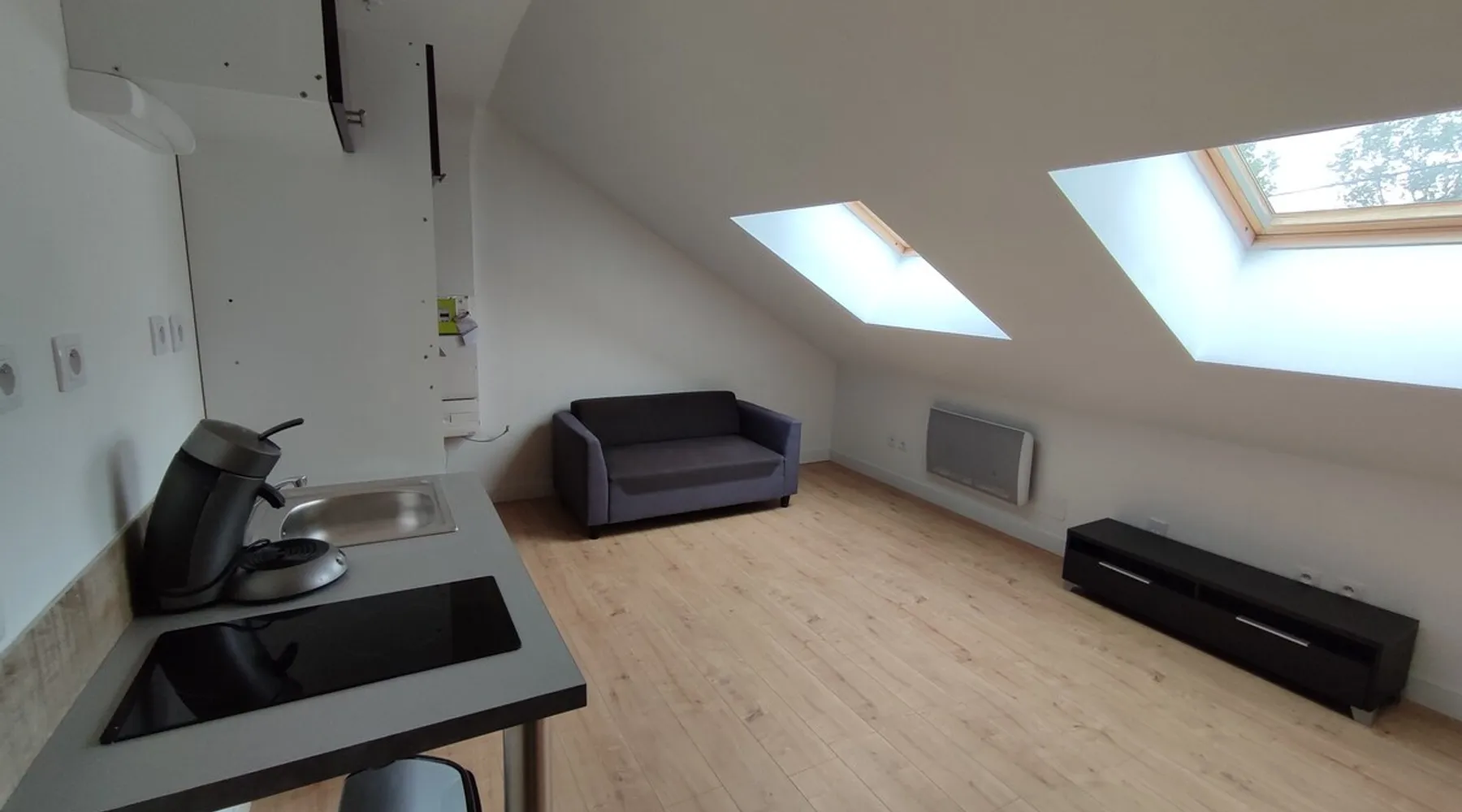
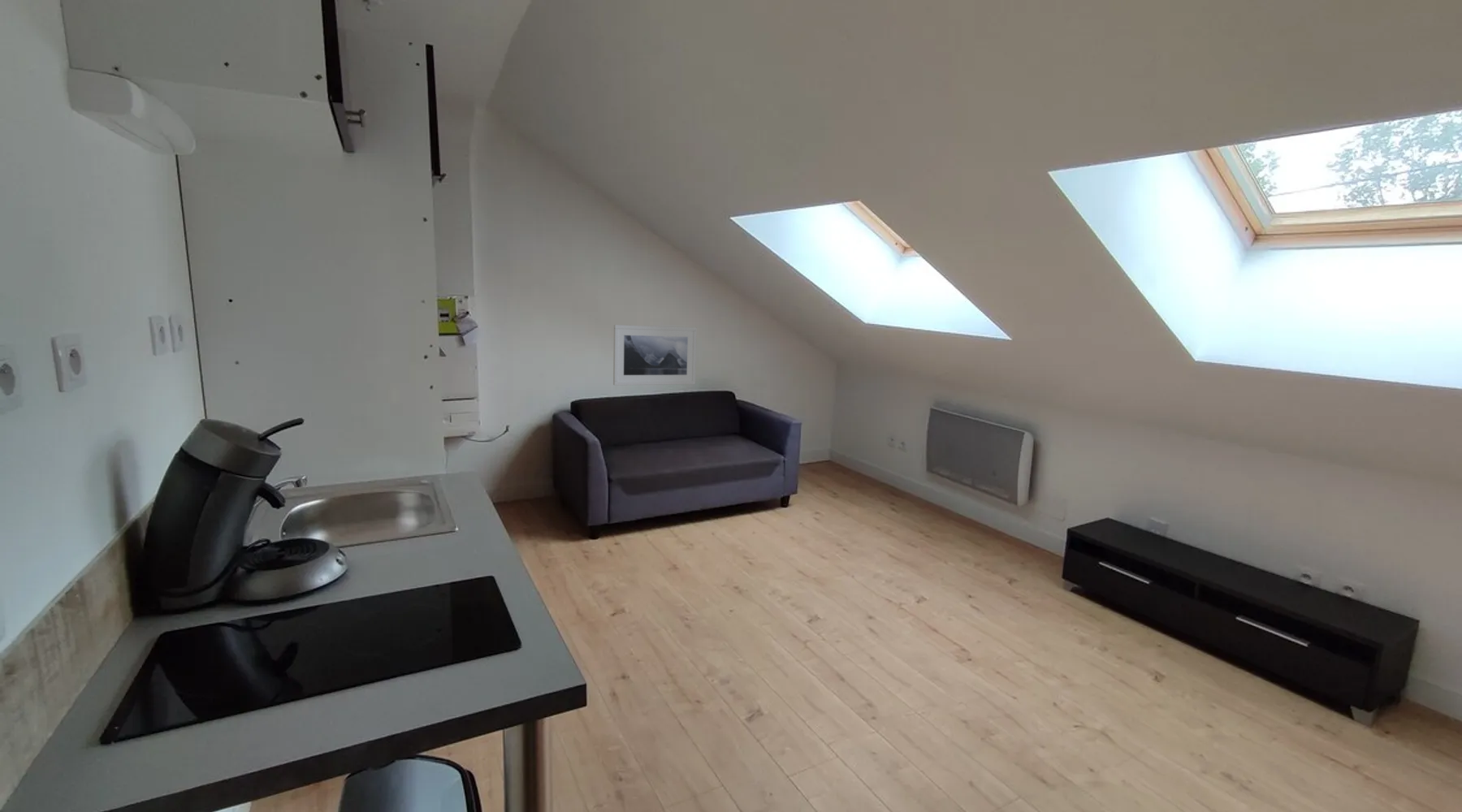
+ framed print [612,324,698,386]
